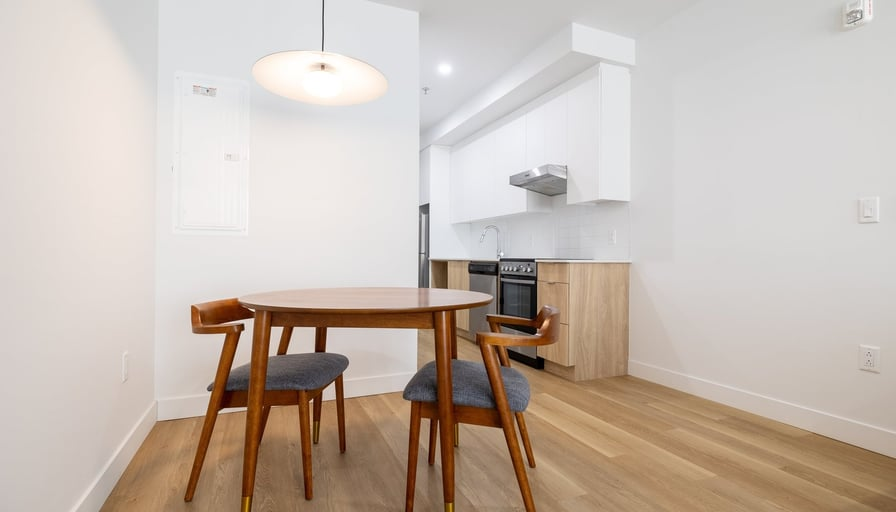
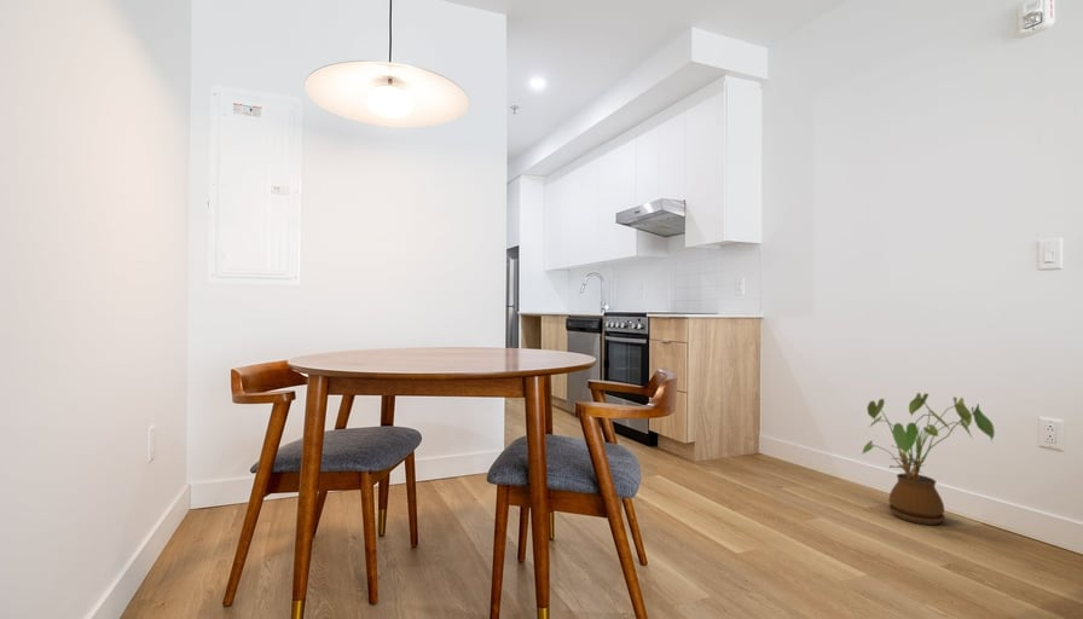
+ house plant [861,392,996,526]
